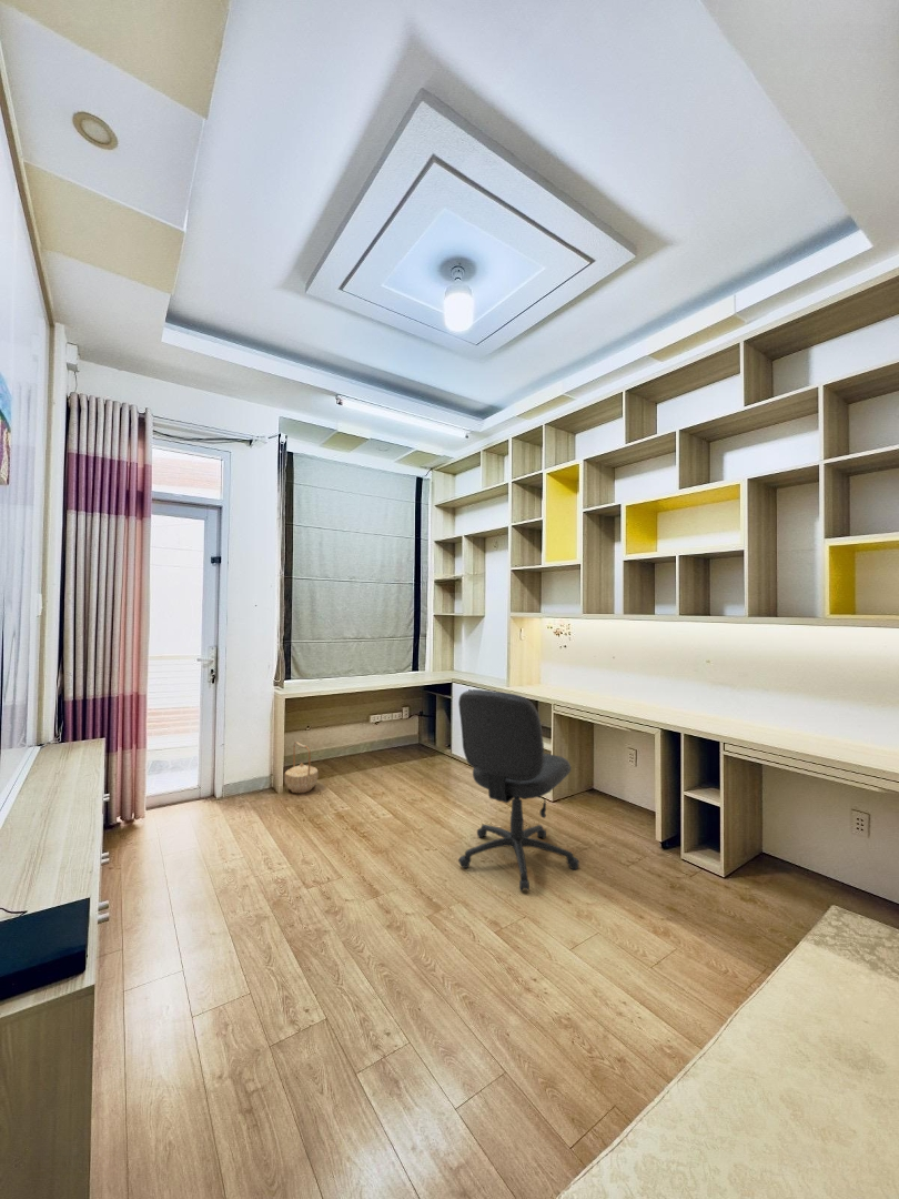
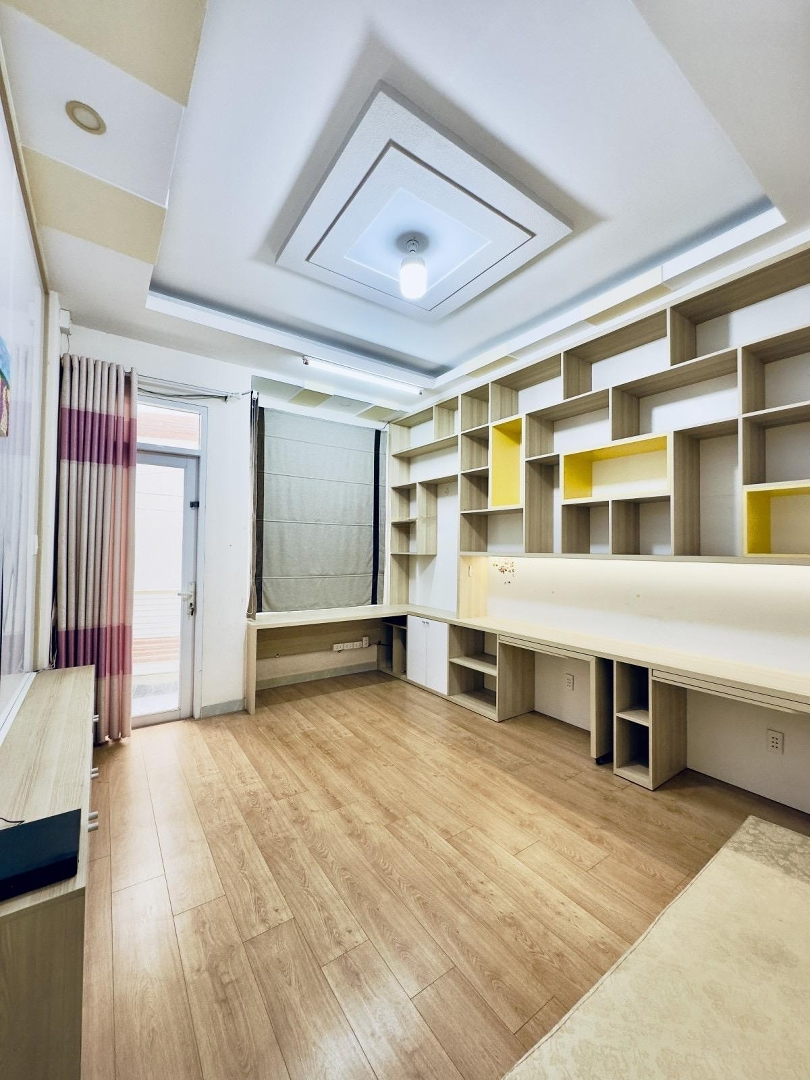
- basket [284,740,319,794]
- chair [457,688,580,891]
